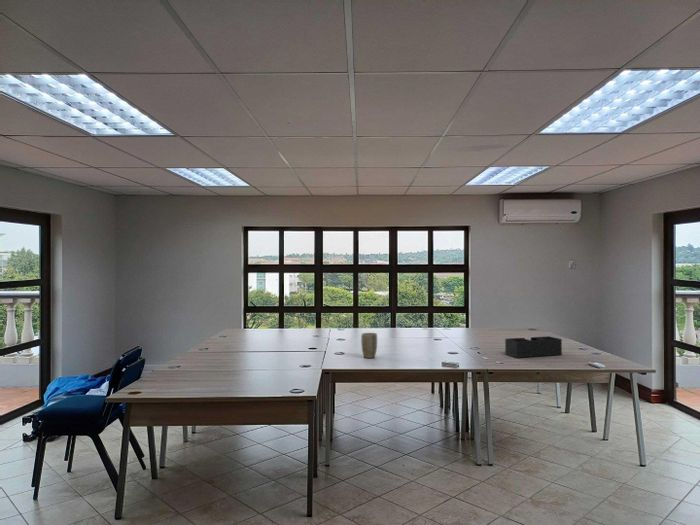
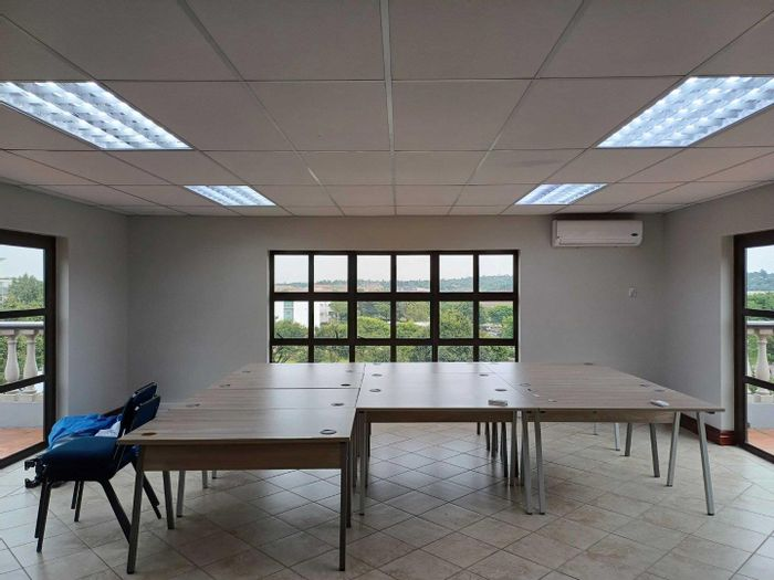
- desk organizer [504,335,563,359]
- plant pot [360,332,378,359]
